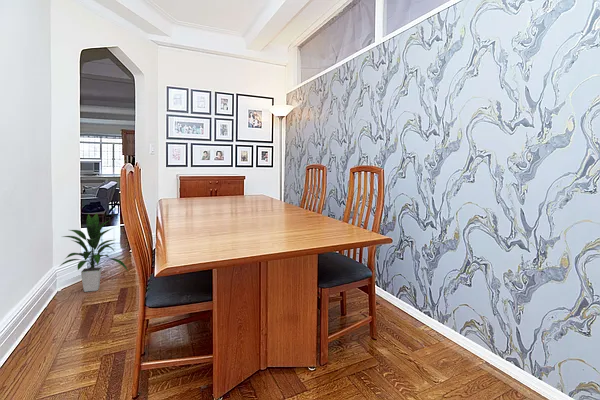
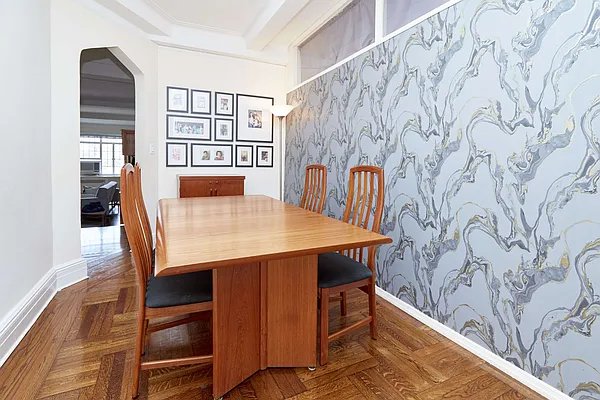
- indoor plant [59,212,129,293]
